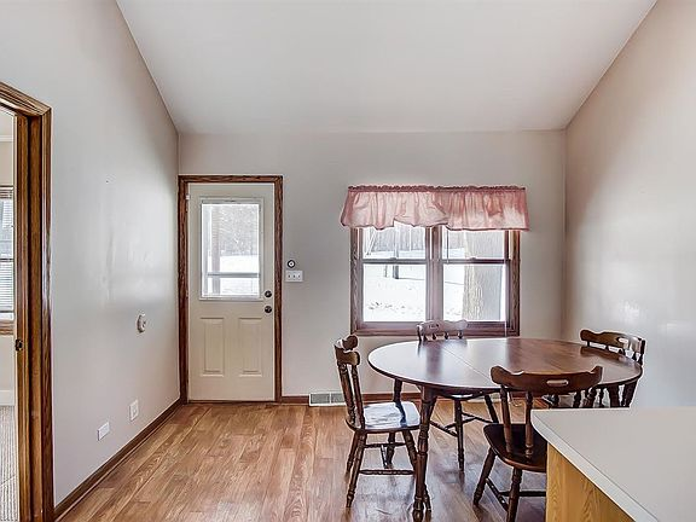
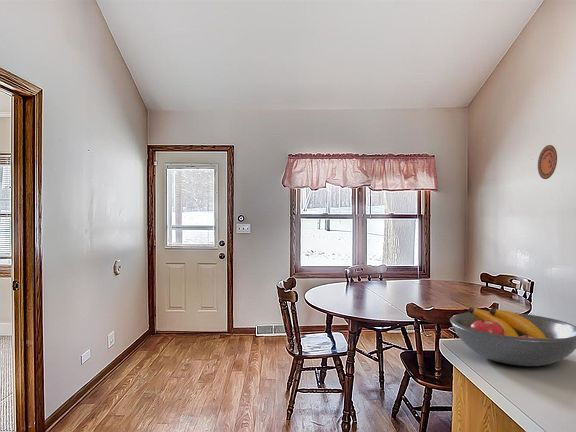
+ decorative plate [537,144,558,180]
+ fruit bowl [449,307,576,367]
